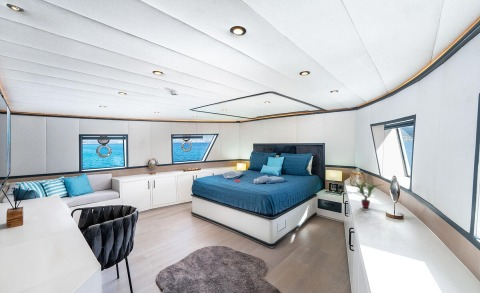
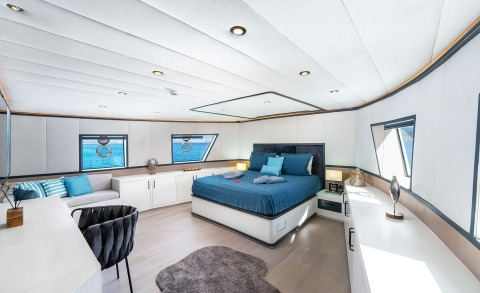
- potted plant [351,180,383,209]
